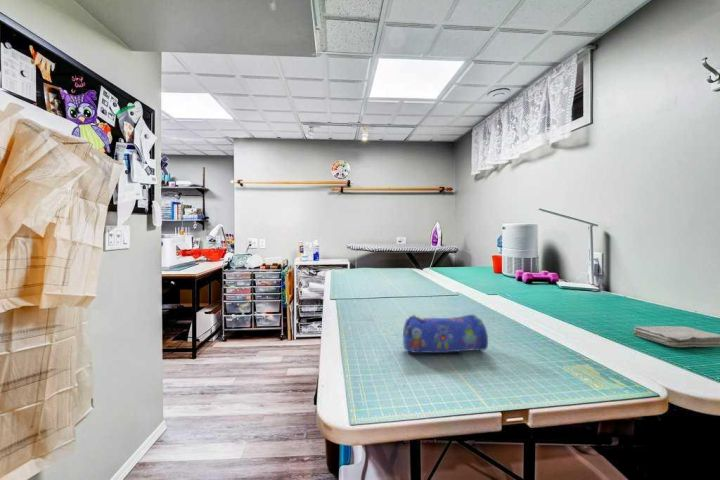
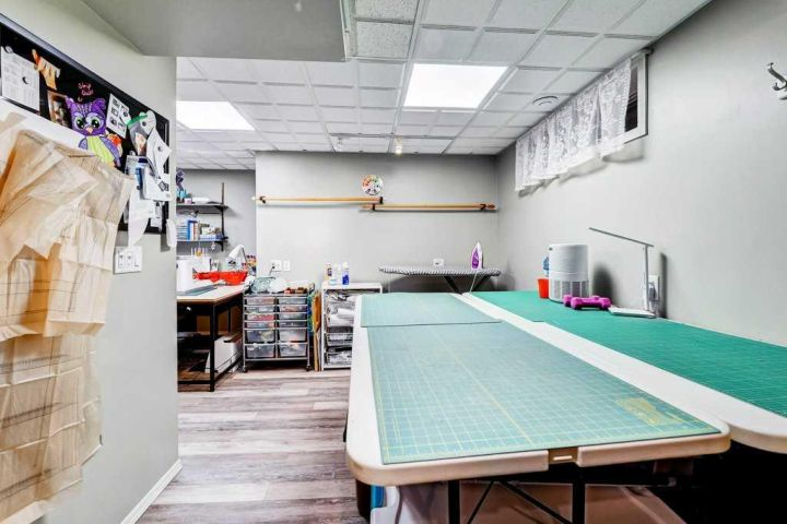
- washcloth [632,325,720,348]
- pencil case [402,314,489,354]
